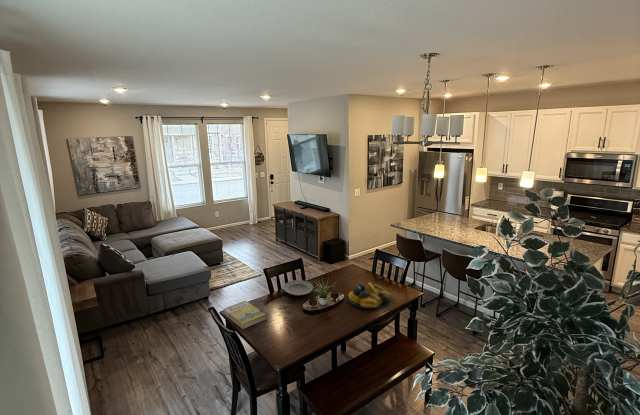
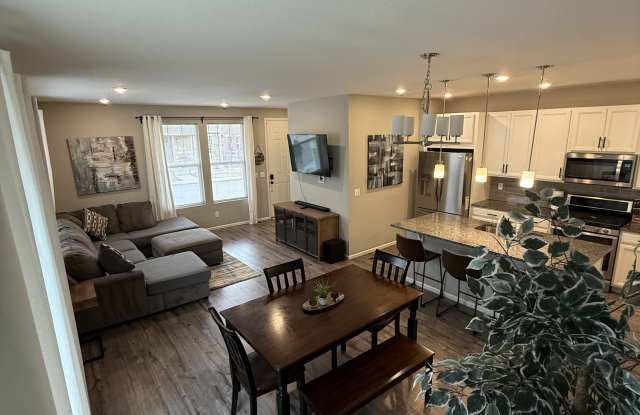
- plate [282,279,314,297]
- fruit bowl [347,282,392,310]
- book [222,300,267,330]
